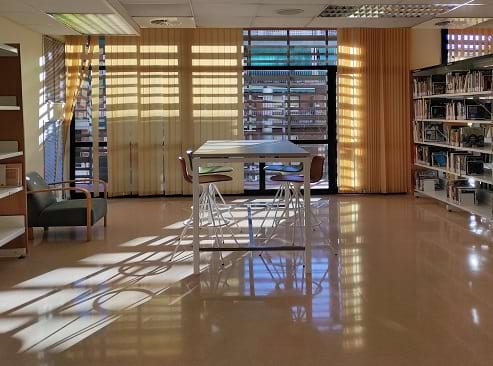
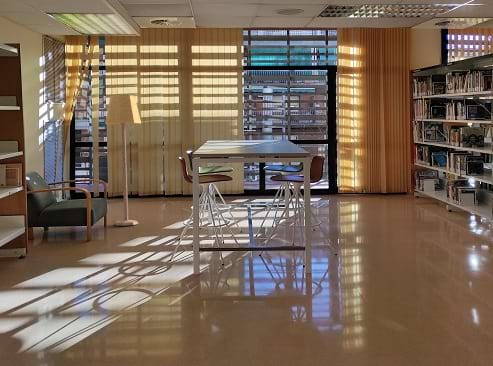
+ lamp [104,94,142,227]
